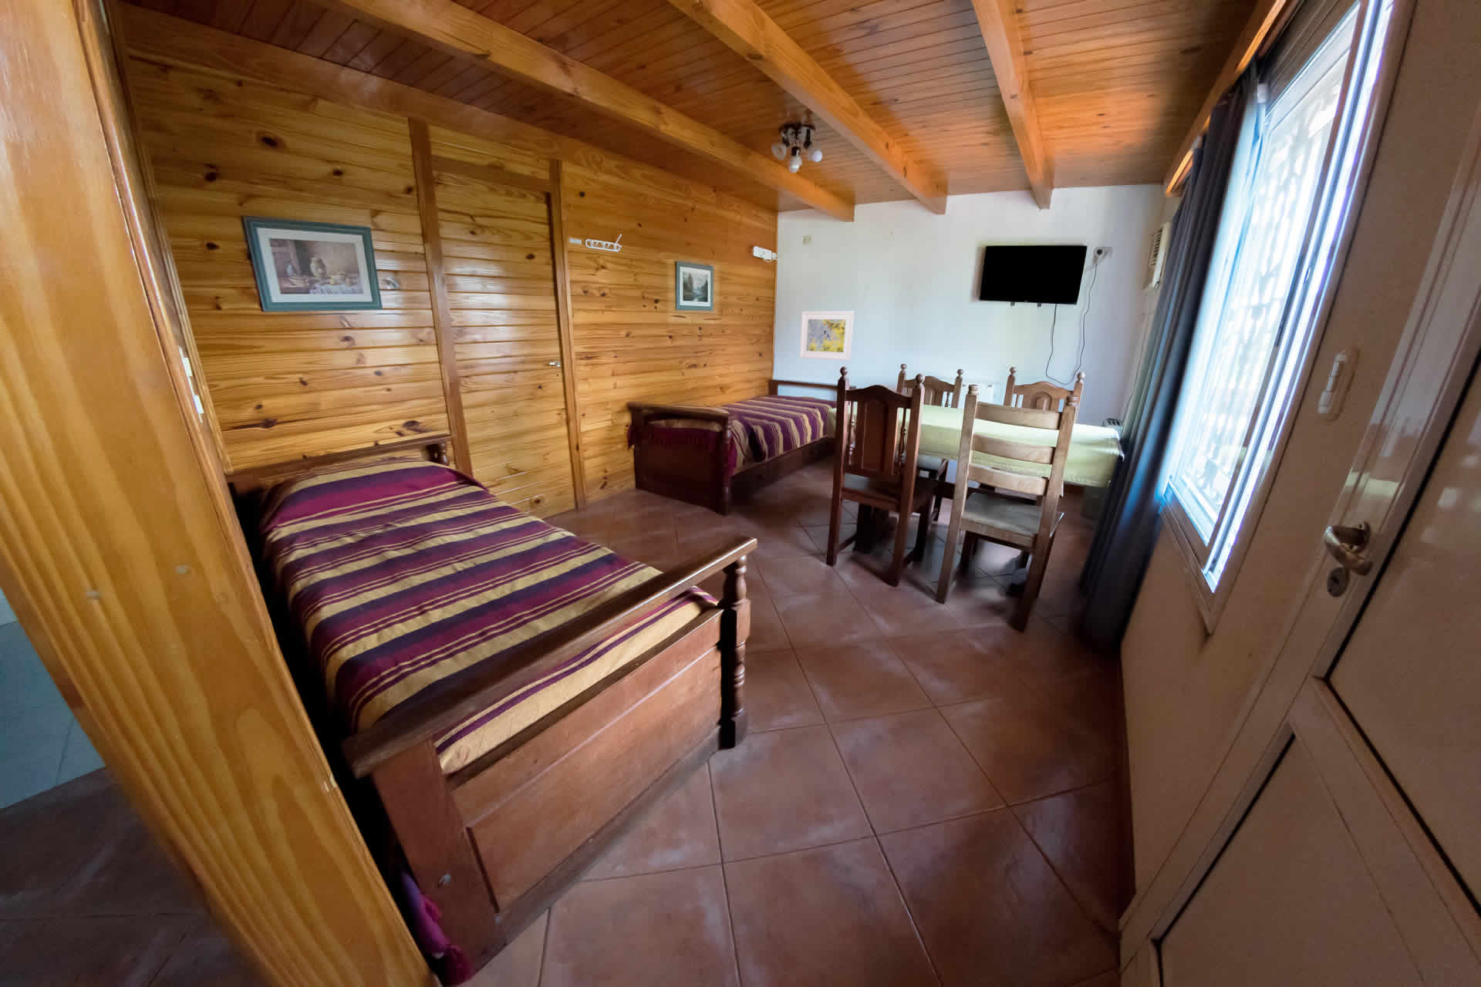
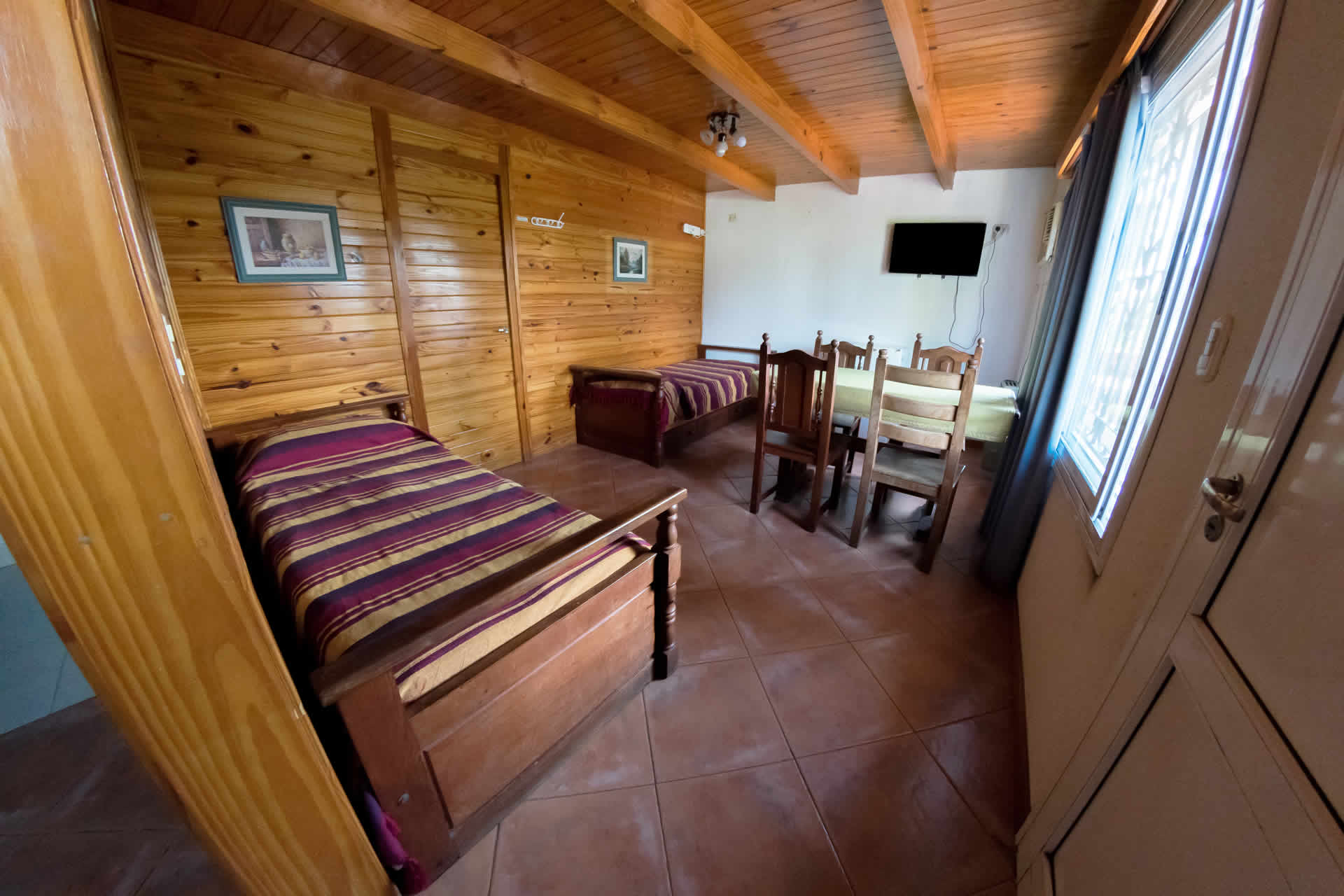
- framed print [798,311,855,361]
